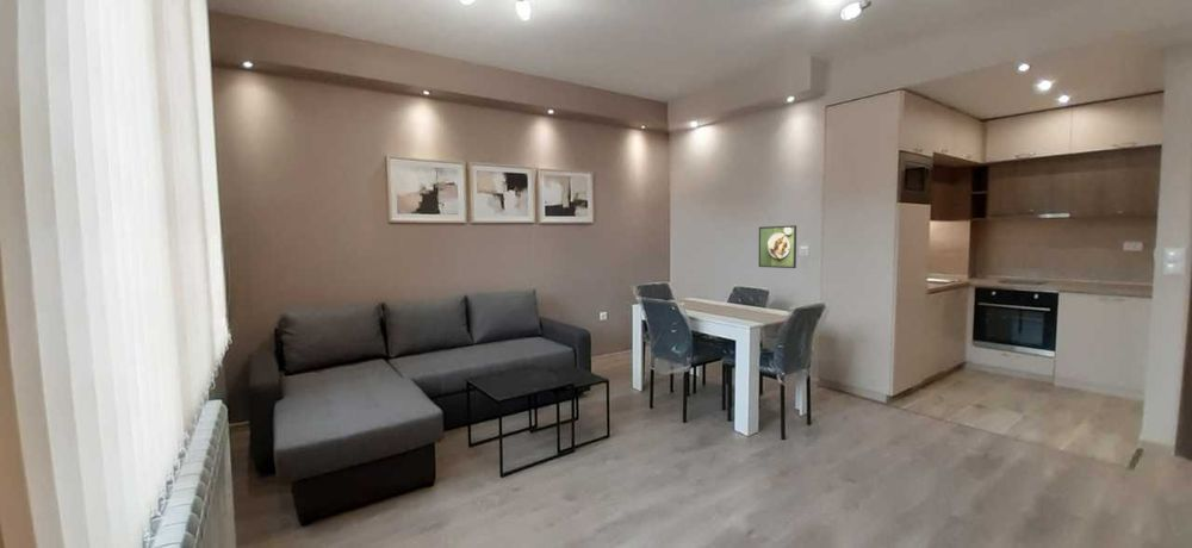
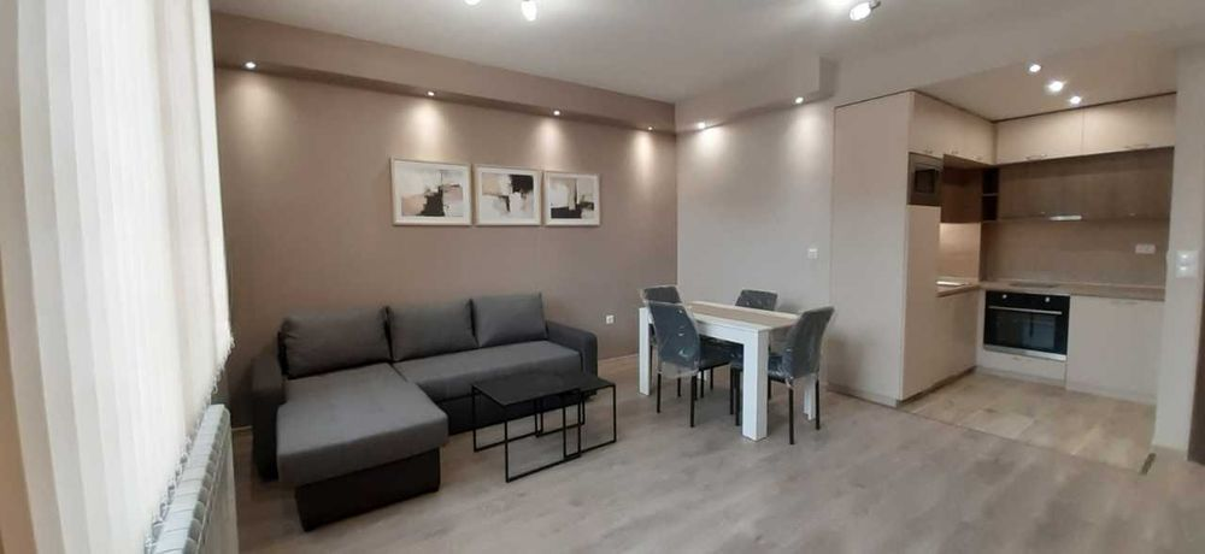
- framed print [758,224,797,269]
